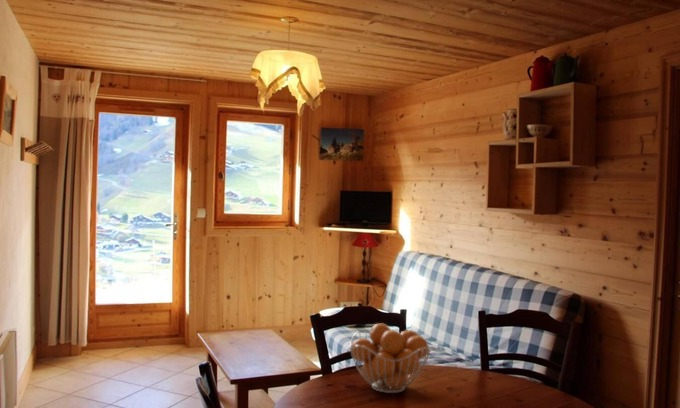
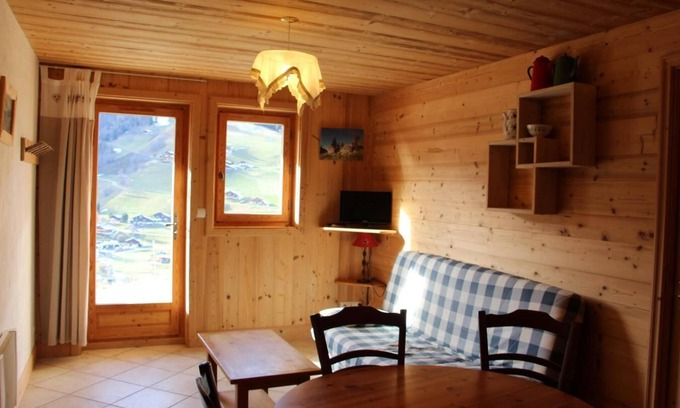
- fruit basket [349,322,431,394]
